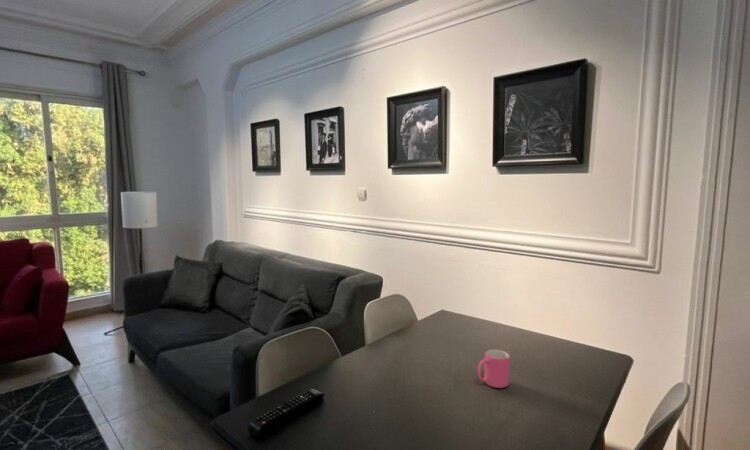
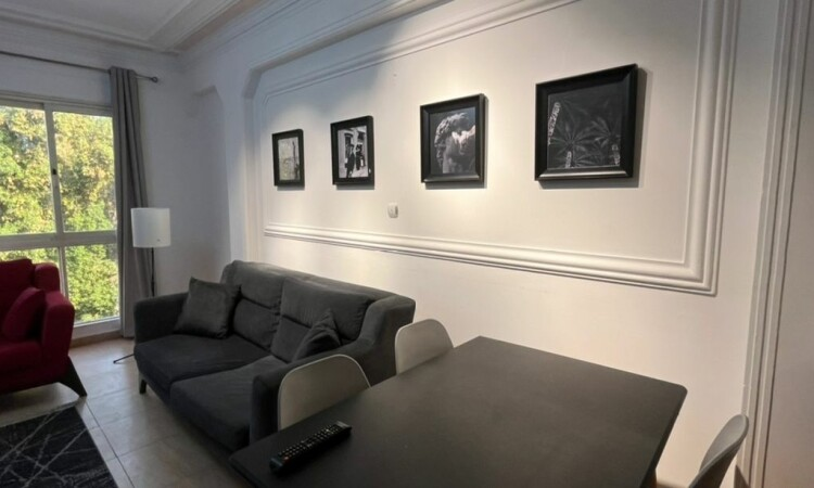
- mug [477,349,511,389]
